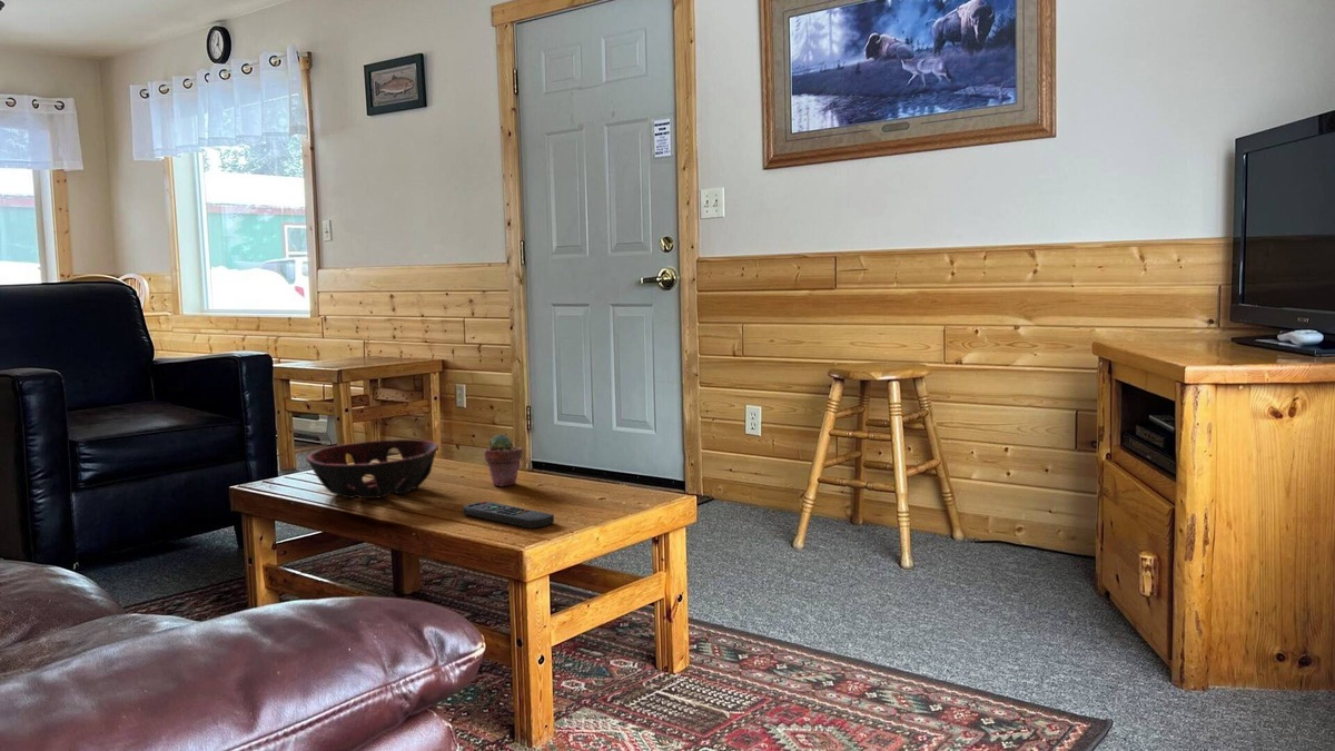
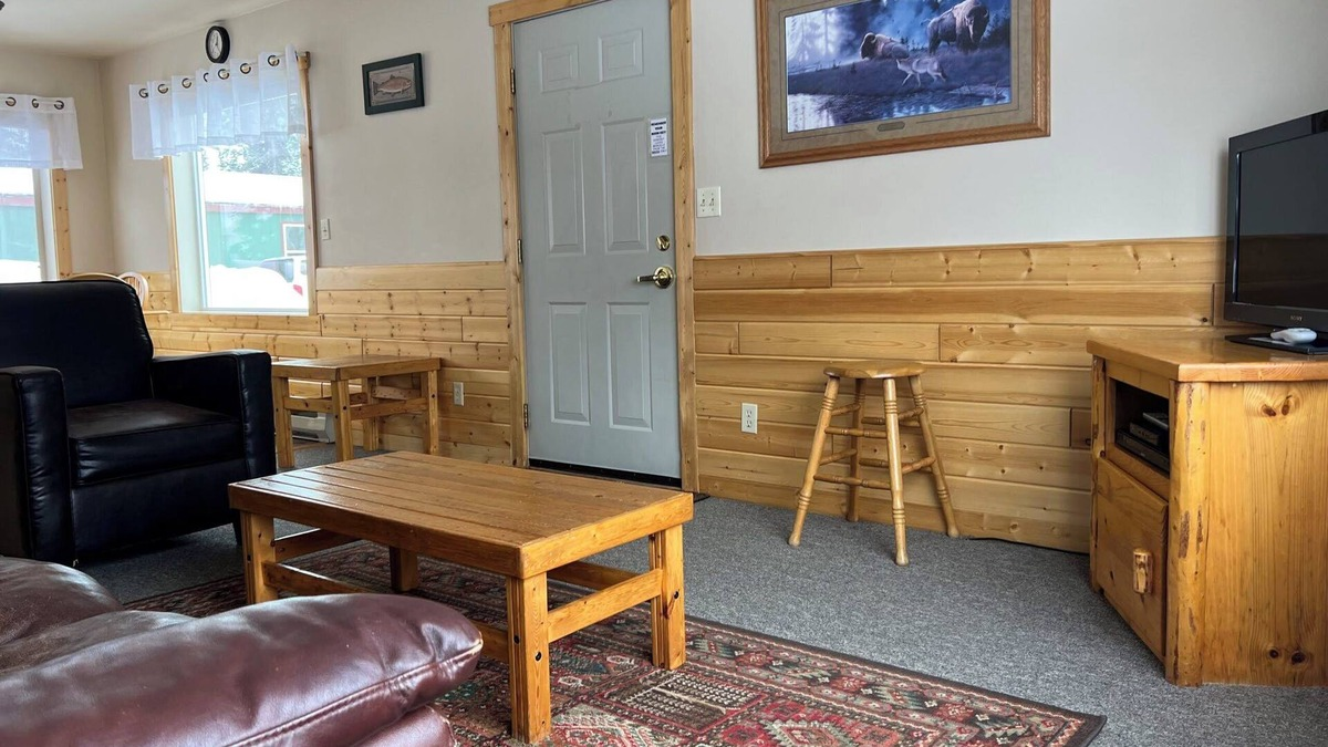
- remote control [462,501,555,530]
- decorative bowl [305,438,439,500]
- potted succulent [483,433,523,487]
